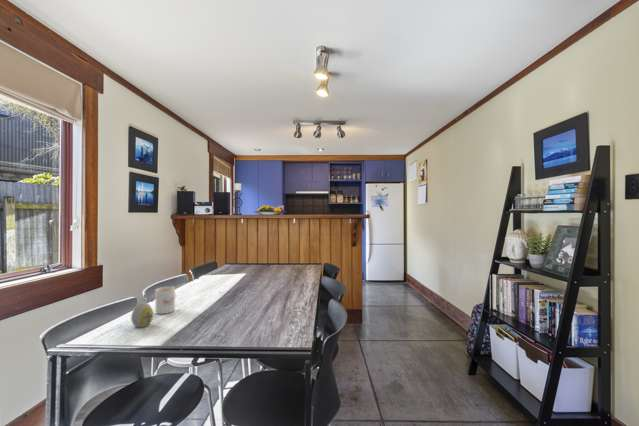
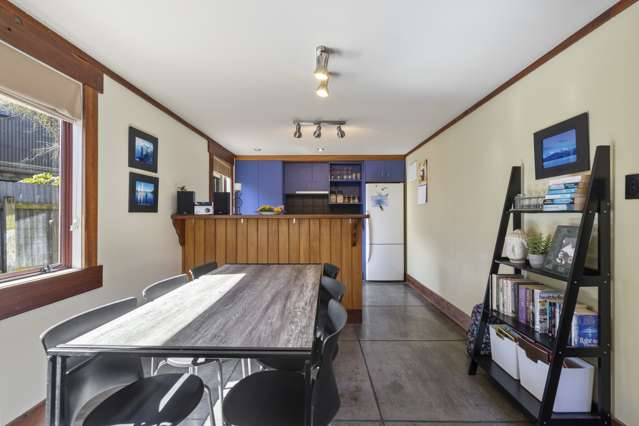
- decorative egg [130,301,154,328]
- mug [154,286,176,315]
